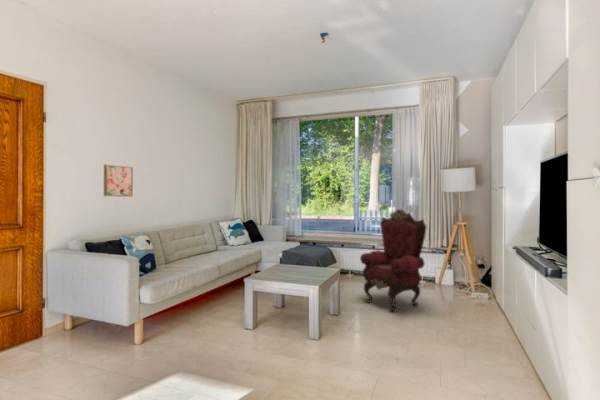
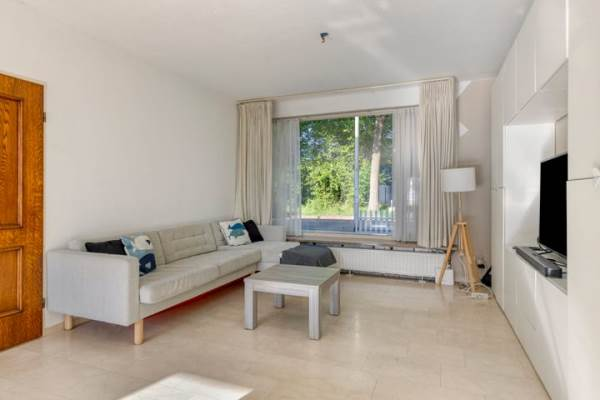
- armchair [359,208,428,312]
- wall art [103,163,134,198]
